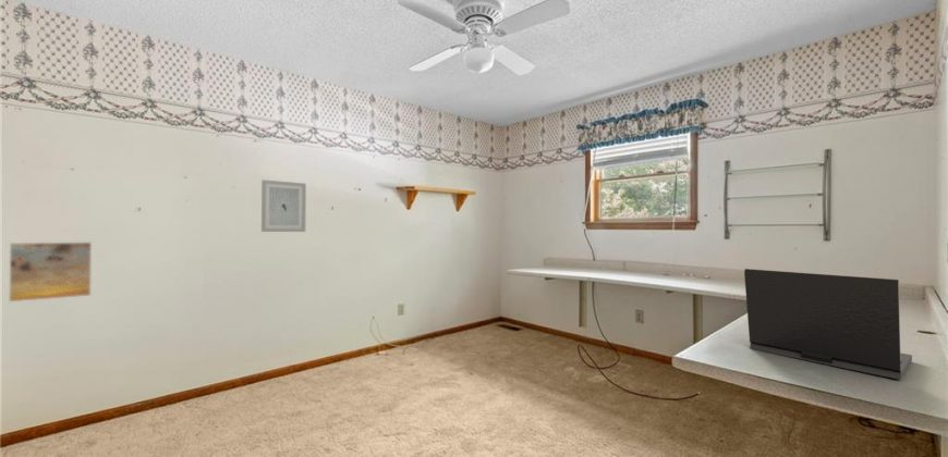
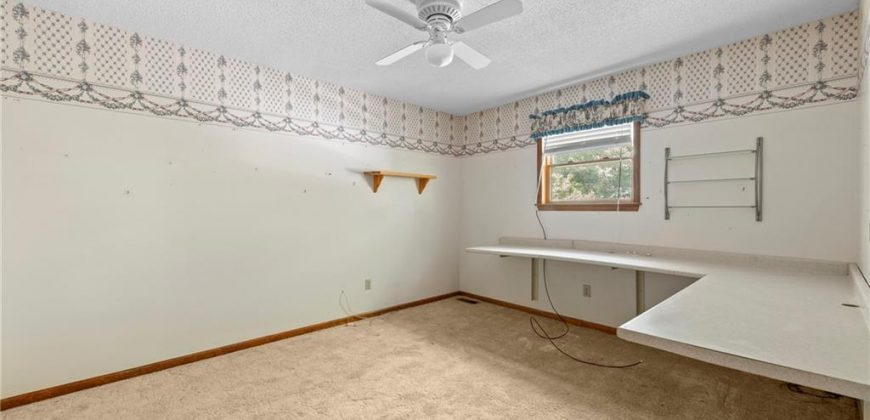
- wall art [260,178,307,233]
- laptop [743,268,913,381]
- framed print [8,242,93,302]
